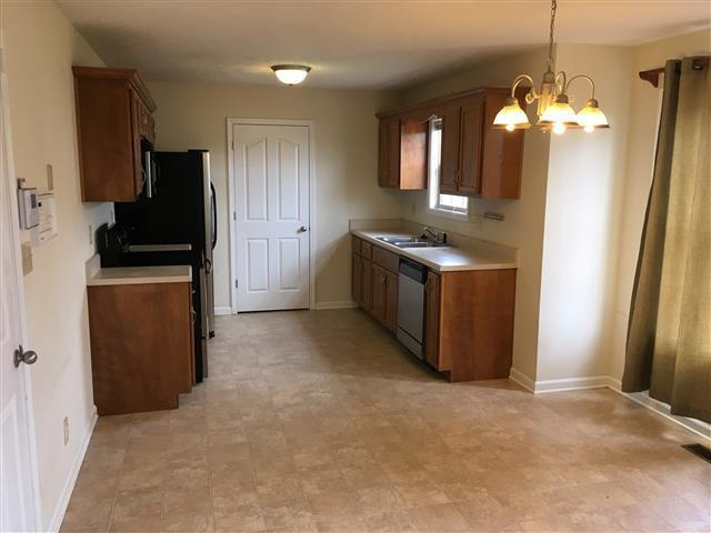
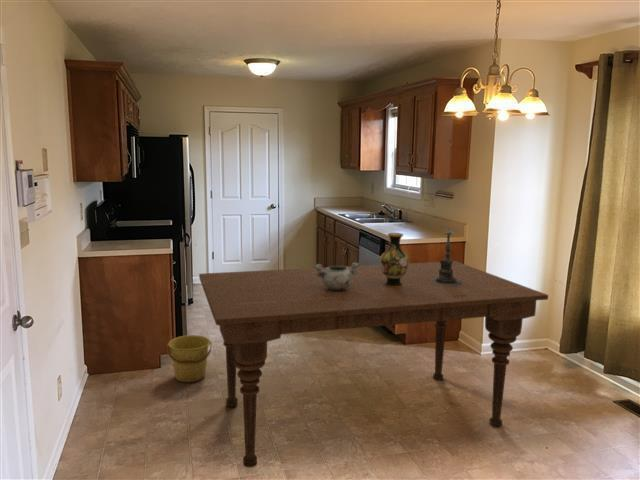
+ vase [380,232,409,287]
+ decorative bowl [313,261,360,290]
+ bucket [166,334,213,383]
+ dining table [198,260,549,468]
+ candle holder [430,229,463,287]
